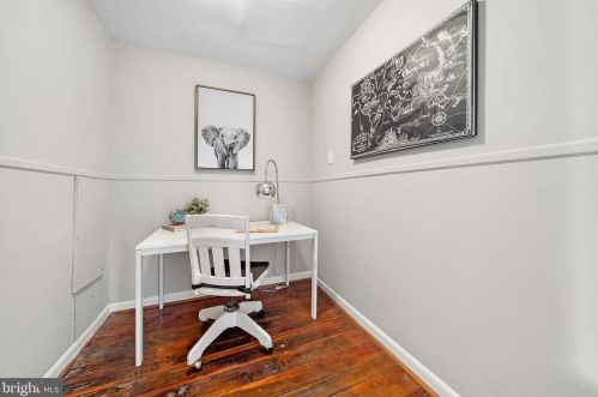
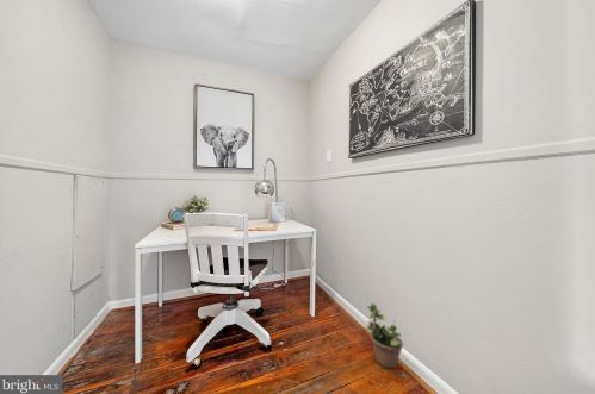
+ potted plant [365,302,404,369]
